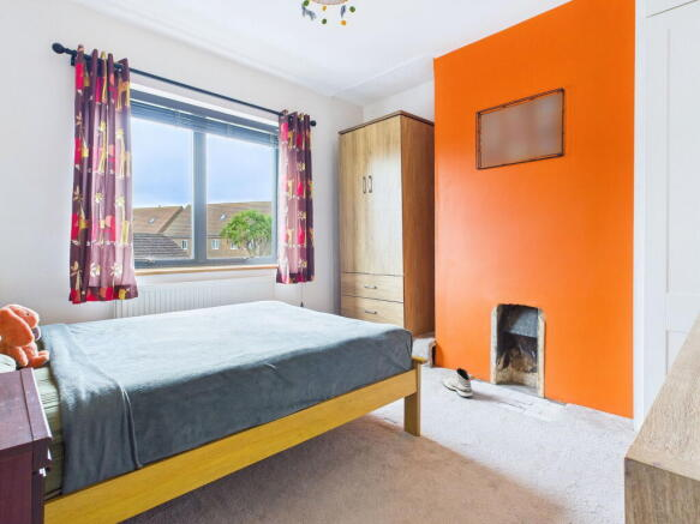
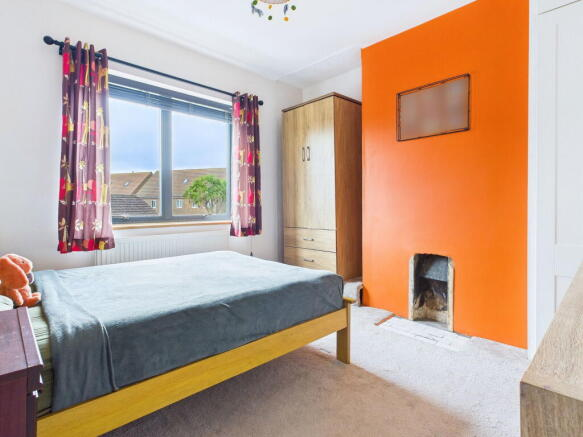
- sneaker [442,367,473,398]
